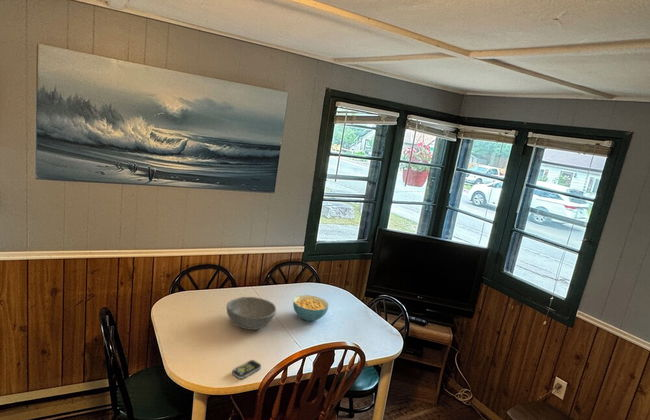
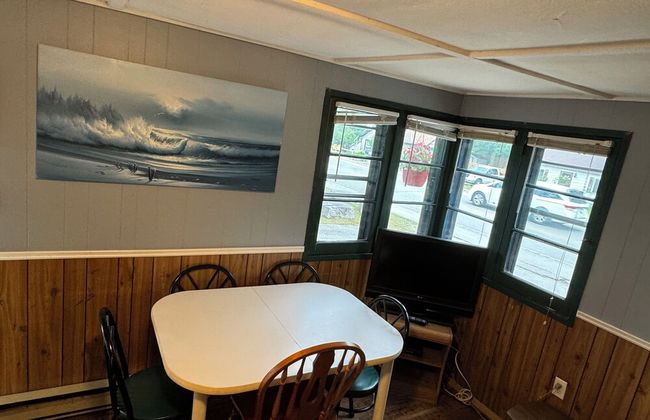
- cereal bowl [292,294,329,322]
- remote control [231,359,262,380]
- bowl [226,296,277,331]
